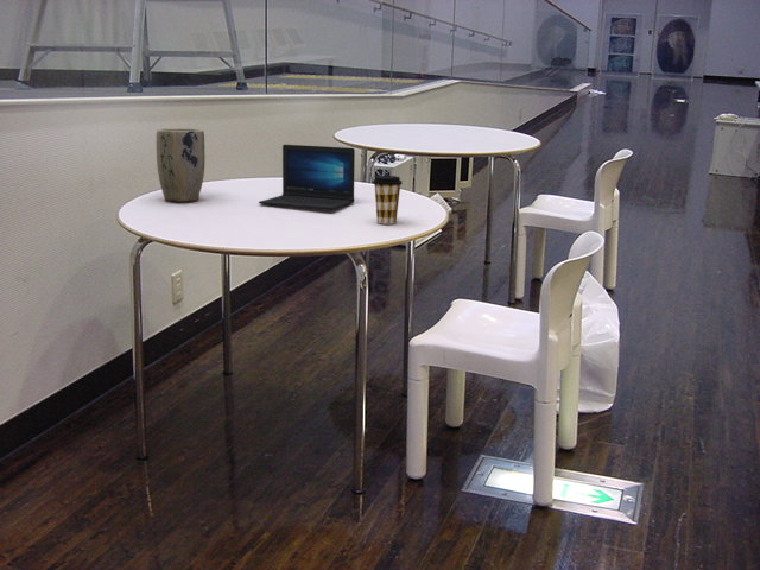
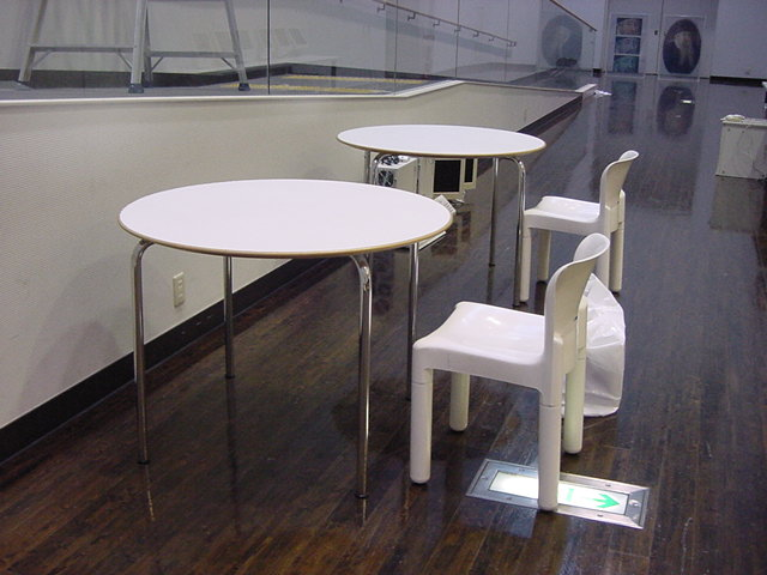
- plant pot [156,127,207,202]
- laptop [258,144,356,211]
- coffee cup [372,175,404,224]
